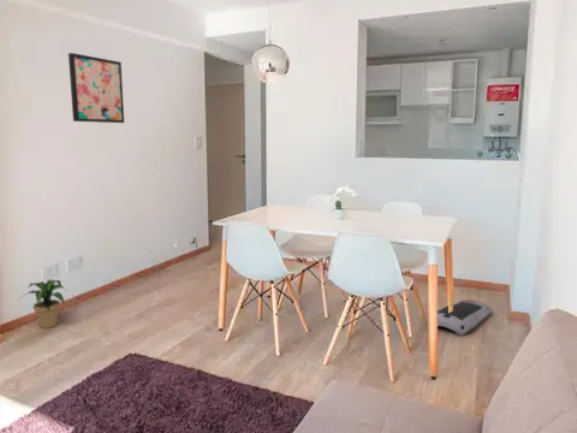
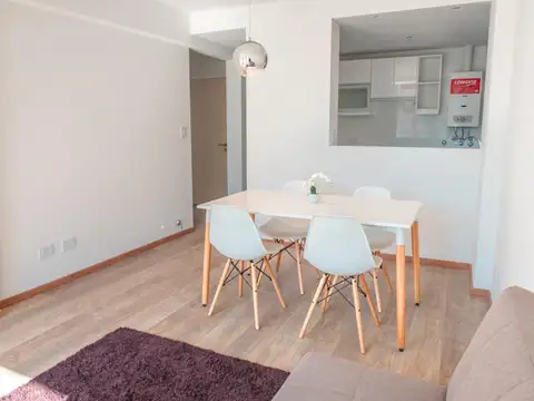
- wall art [67,52,125,124]
- potted plant [16,278,69,330]
- air purifier [426,299,493,337]
